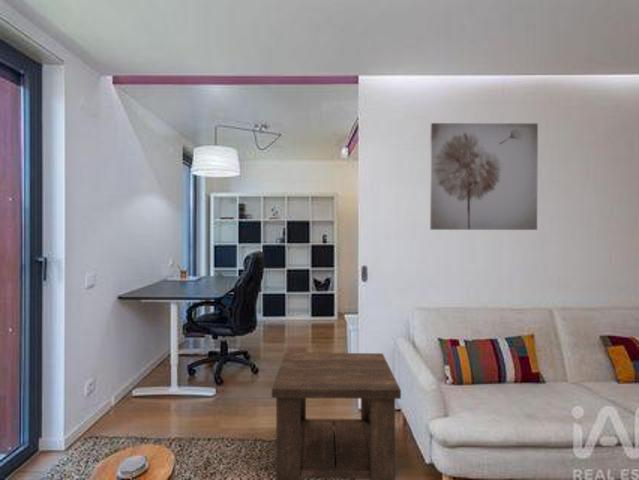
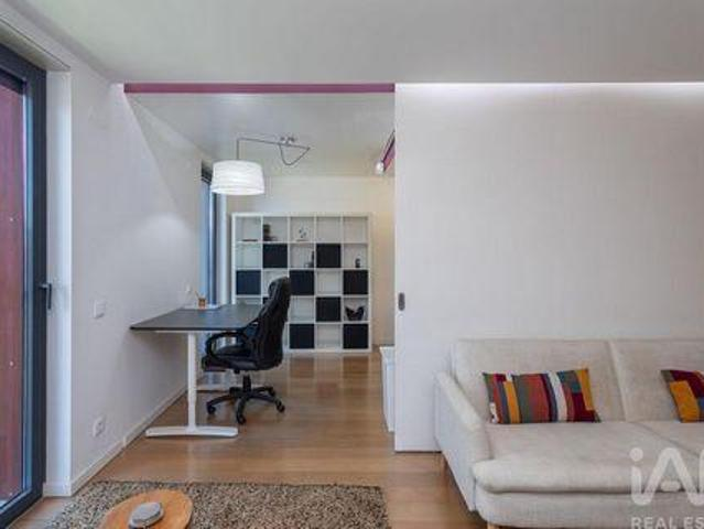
- wall art [429,122,539,231]
- side table [271,352,402,480]
